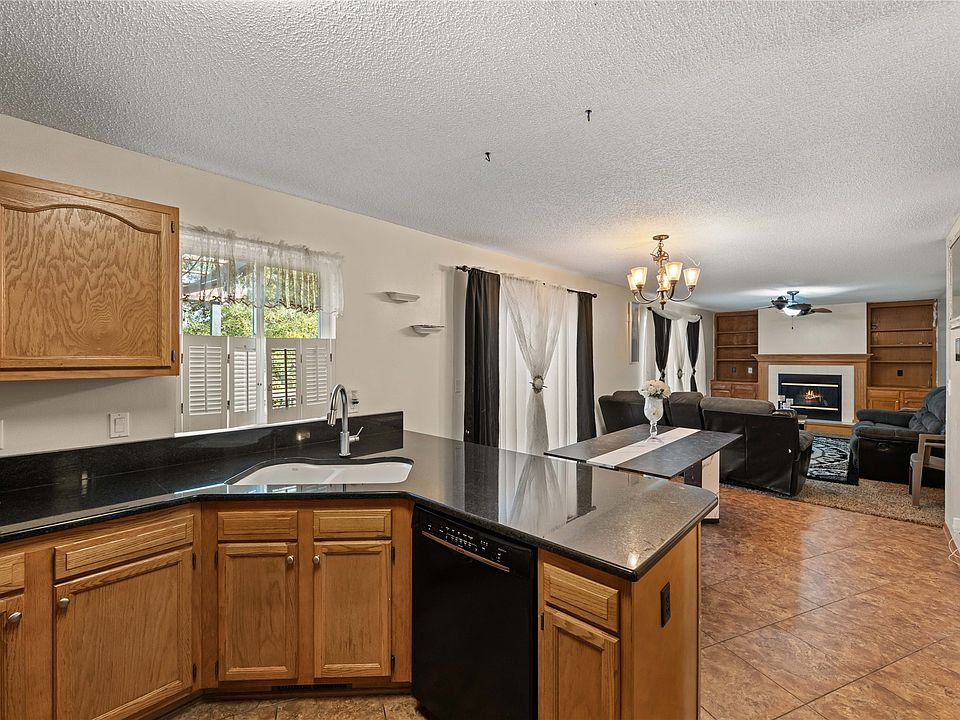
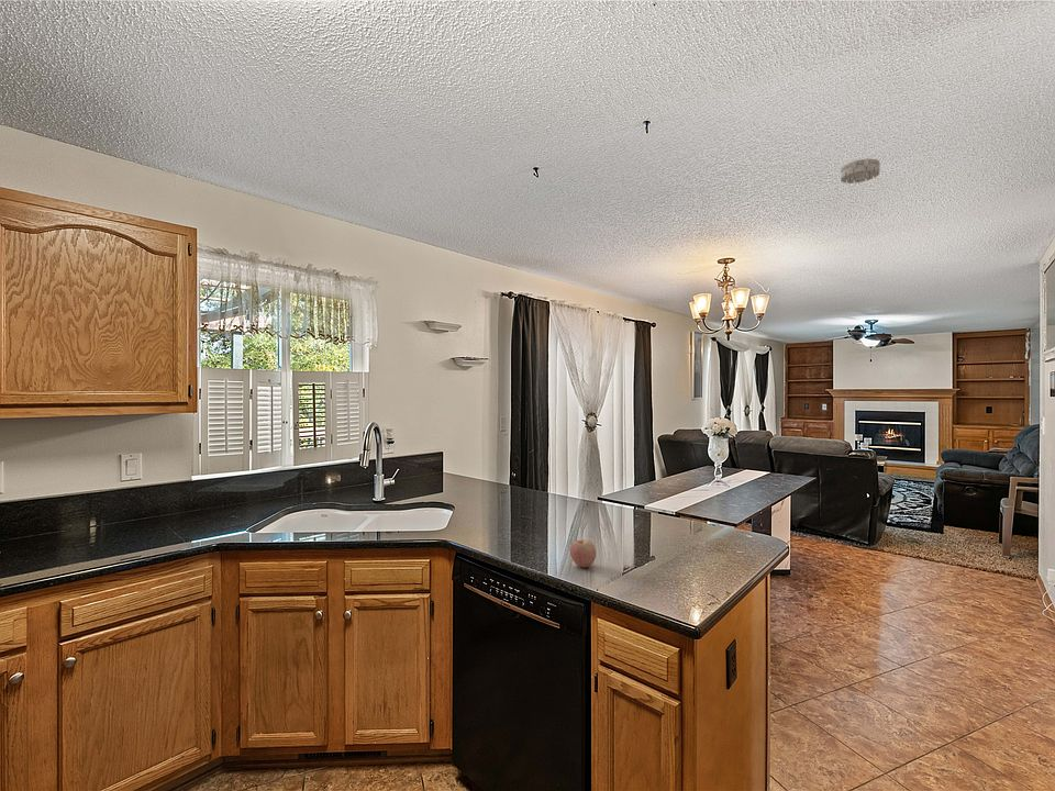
+ smoke detector [840,157,881,185]
+ apple [569,538,598,568]
